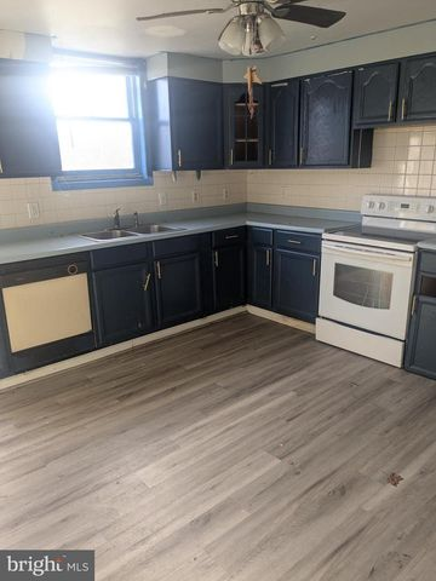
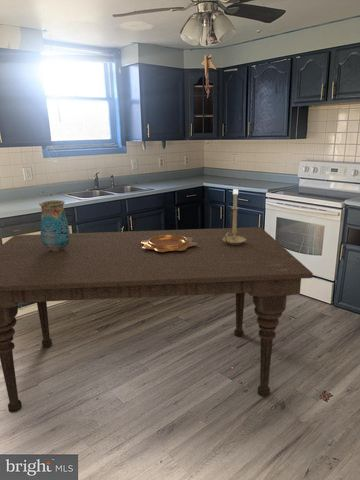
+ decorative bowl [141,235,197,252]
+ candle holder [223,188,246,245]
+ vase [38,199,71,252]
+ dining table [0,226,314,414]
